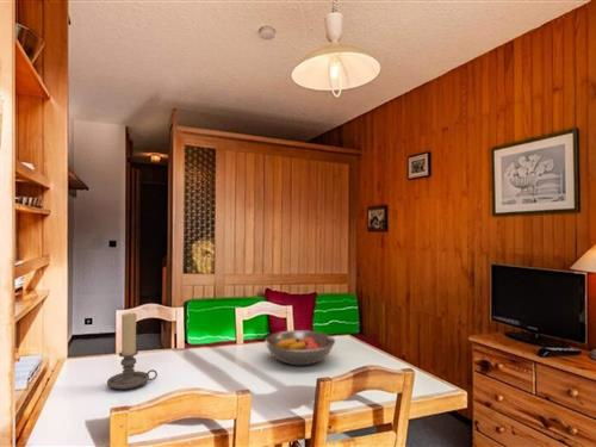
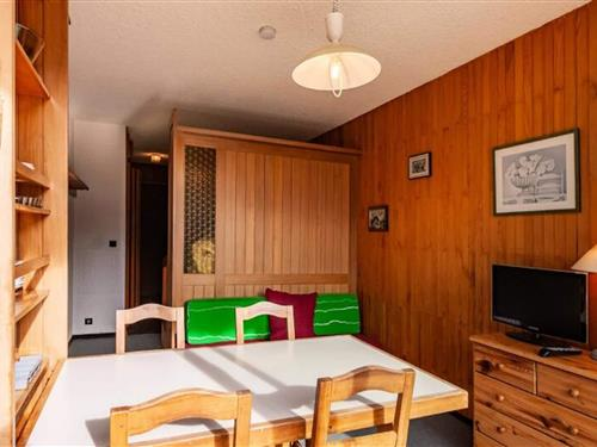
- candle holder [106,311,159,391]
- fruit bowl [263,329,336,366]
